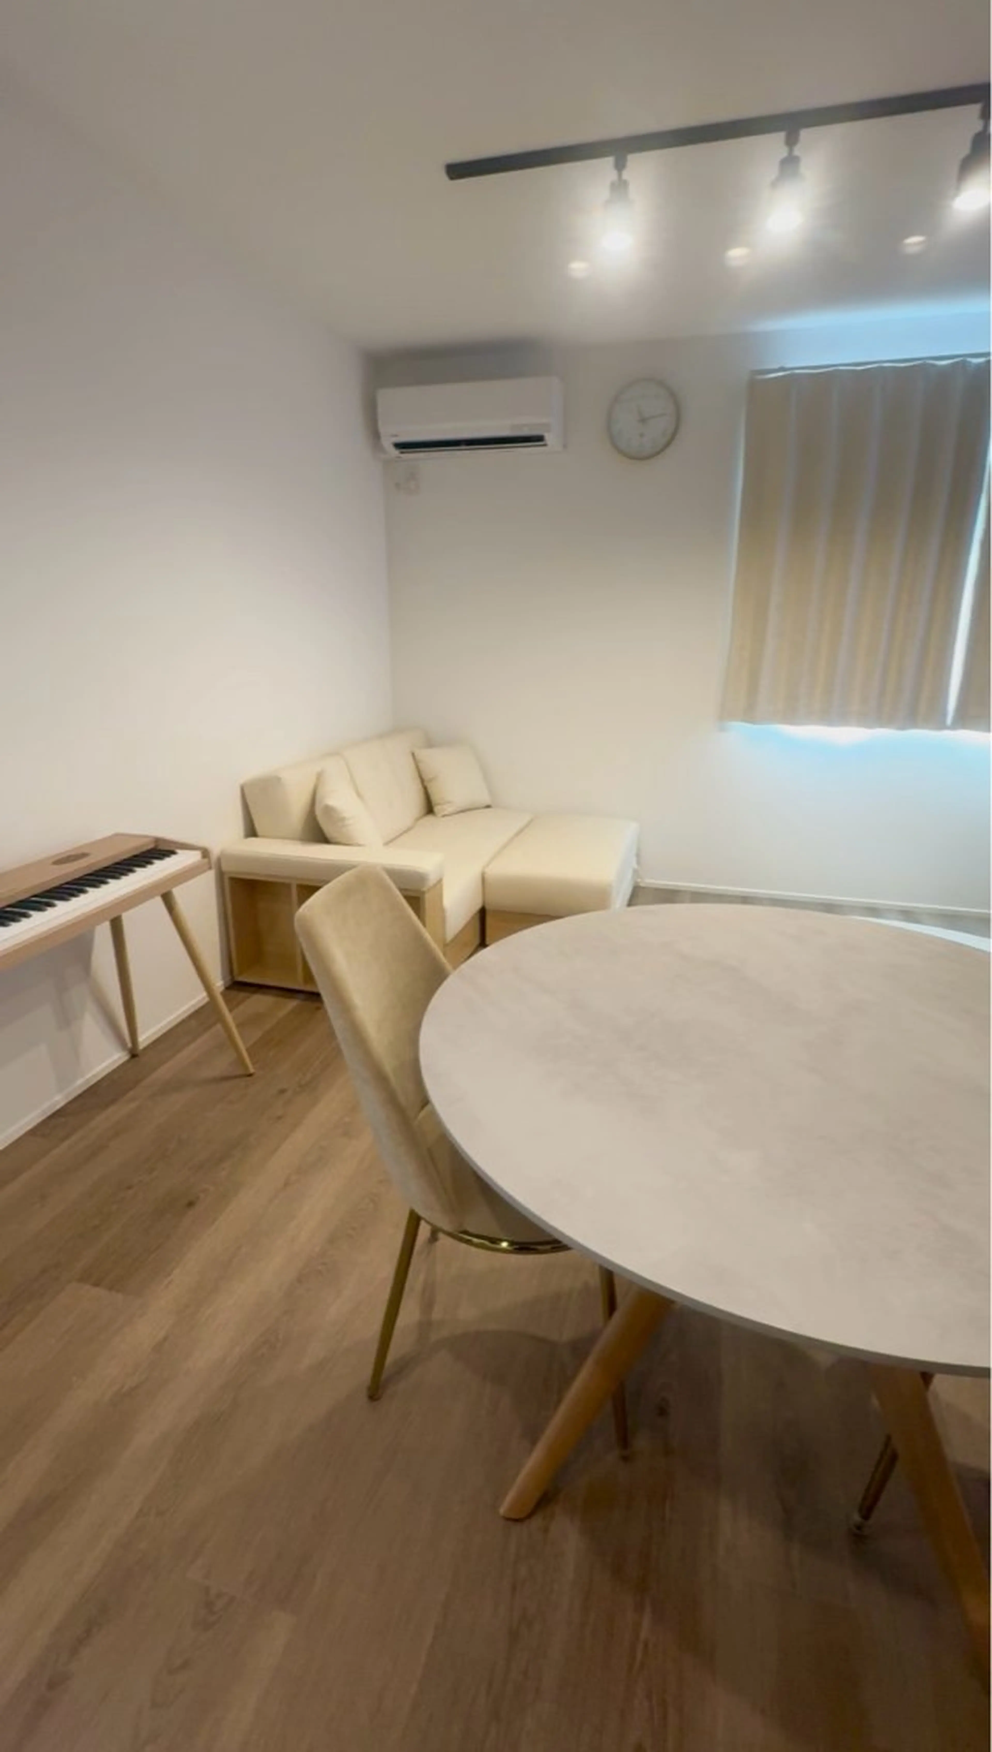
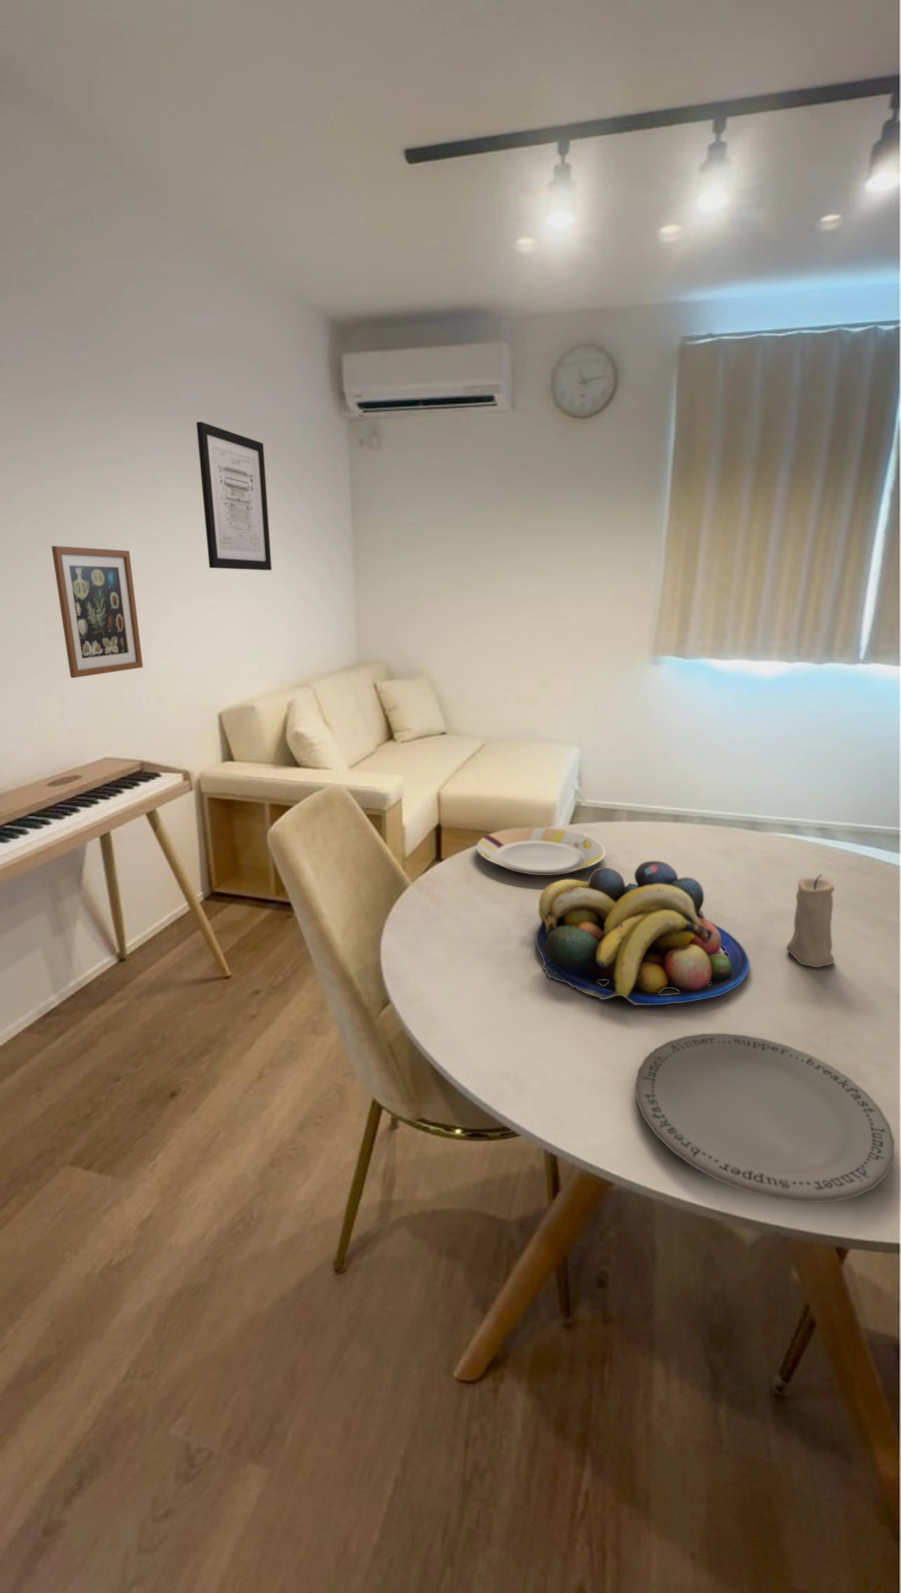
+ candle [786,874,835,967]
+ wall art [51,546,143,678]
+ plate [635,1033,894,1204]
+ wall art [196,421,272,570]
+ fruit bowl [535,861,750,1005]
+ plate [476,827,606,875]
